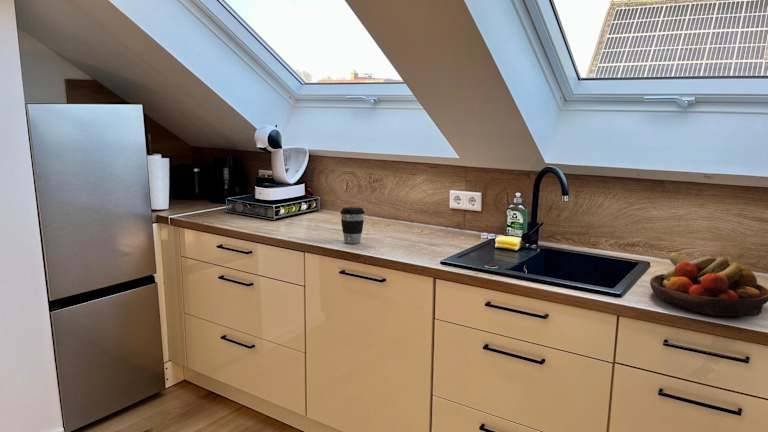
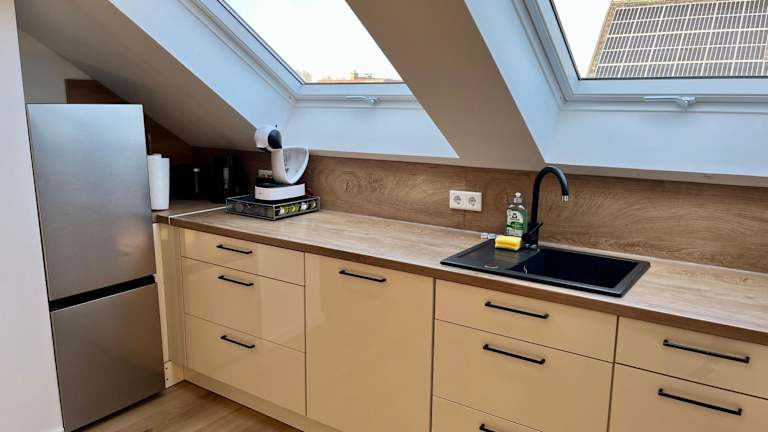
- fruit bowl [649,252,768,317]
- coffee cup [340,206,366,244]
